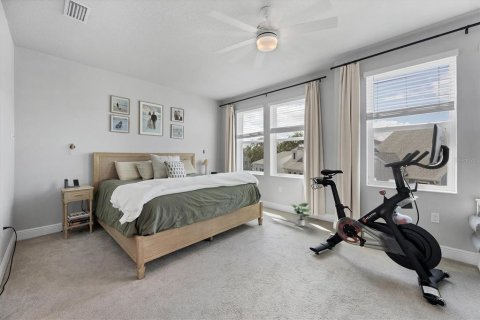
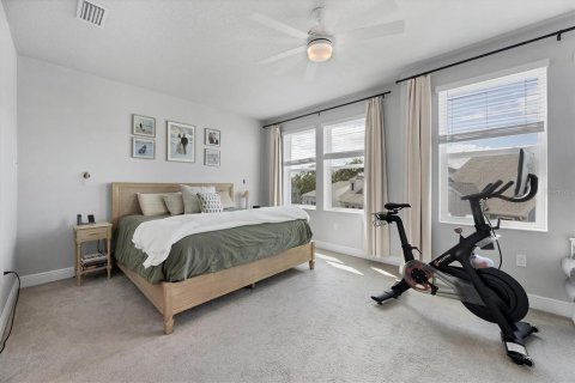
- potted plant [290,202,312,227]
